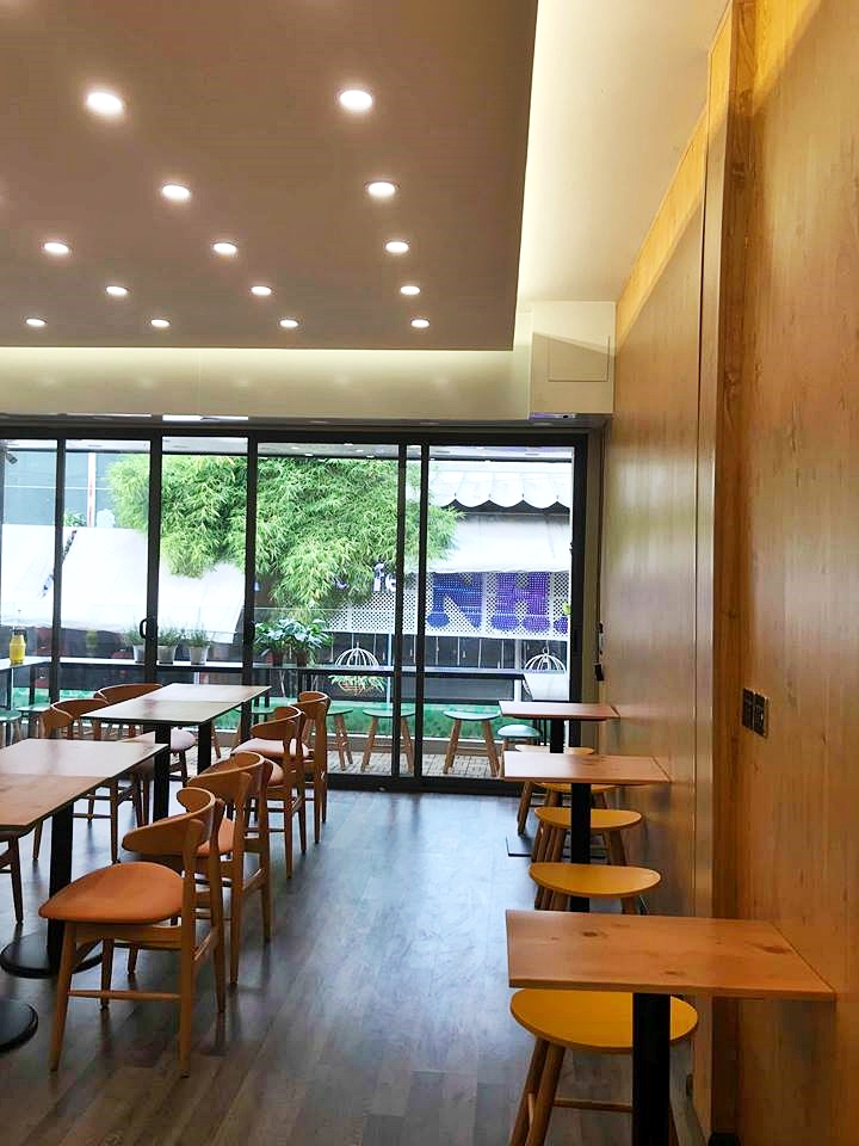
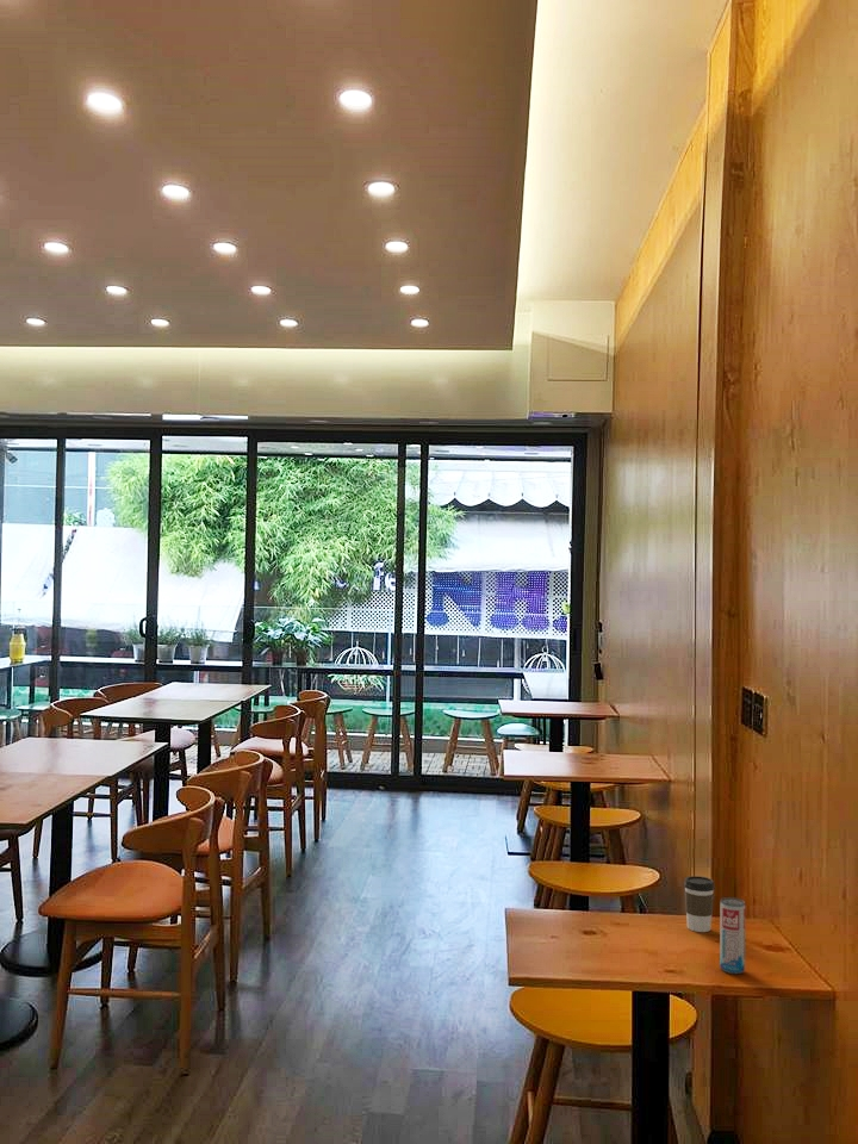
+ beverage can [719,896,746,975]
+ coffee cup [683,875,716,933]
